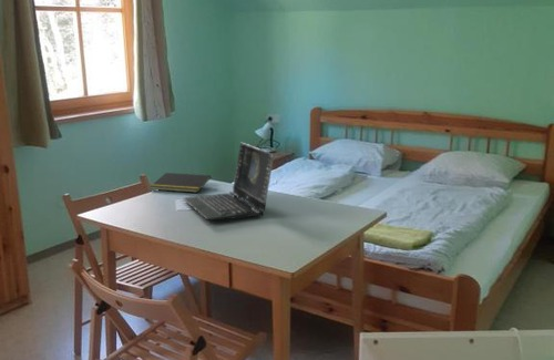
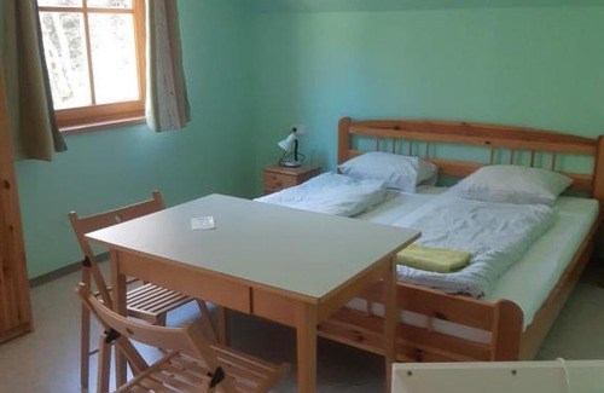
- notepad [148,172,212,194]
- laptop [182,141,275,222]
